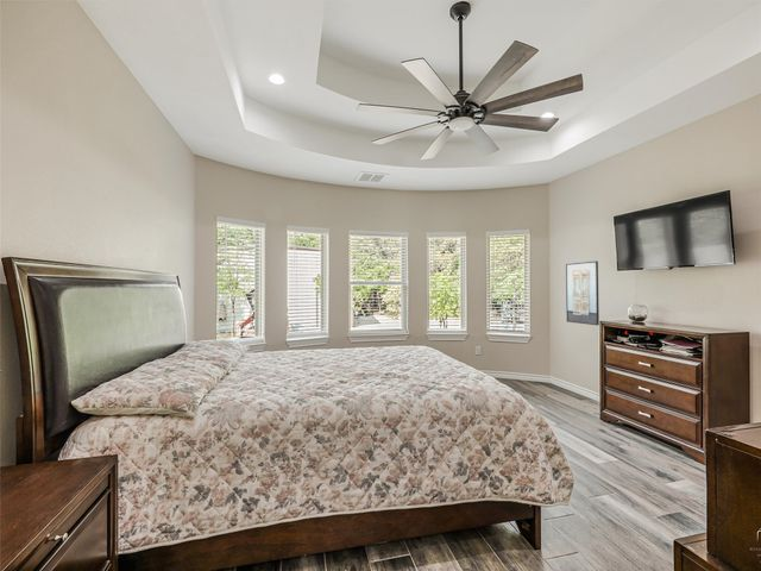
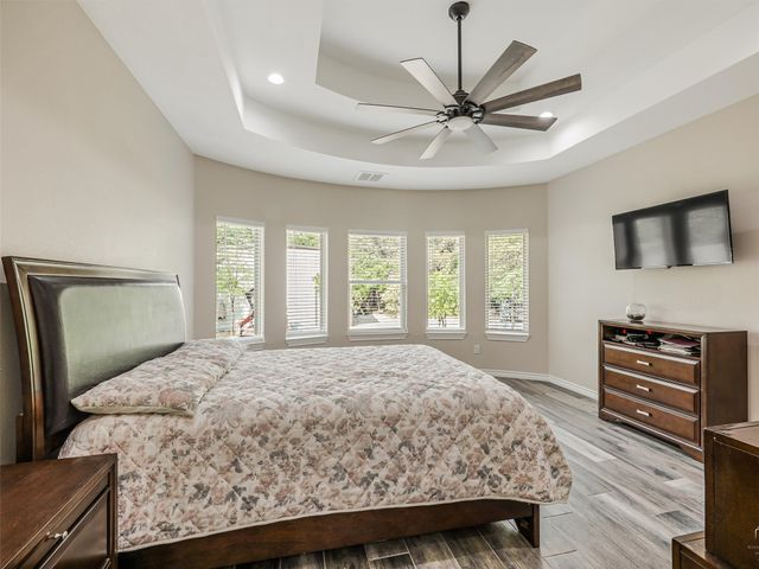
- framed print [565,261,600,326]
